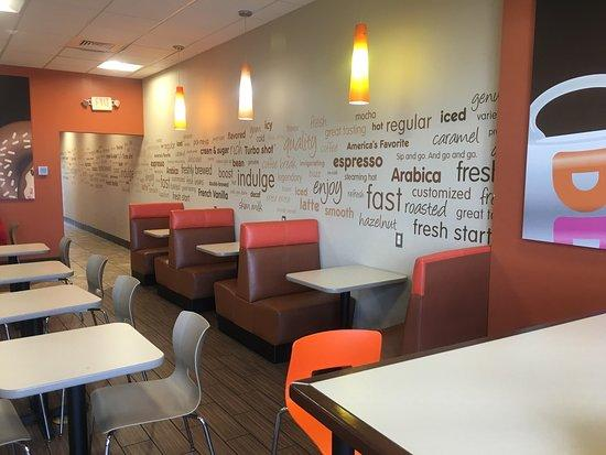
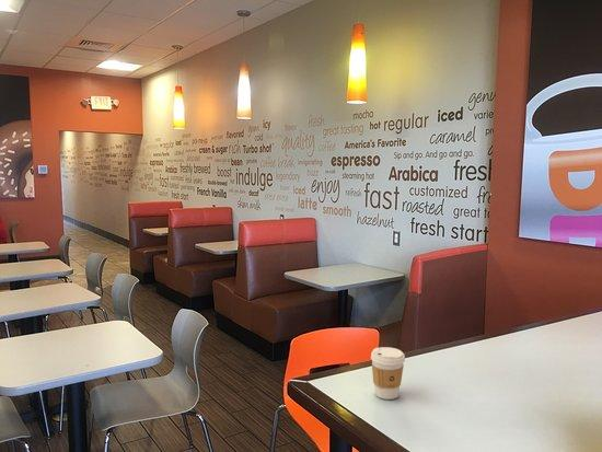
+ coffee cup [370,346,406,401]
